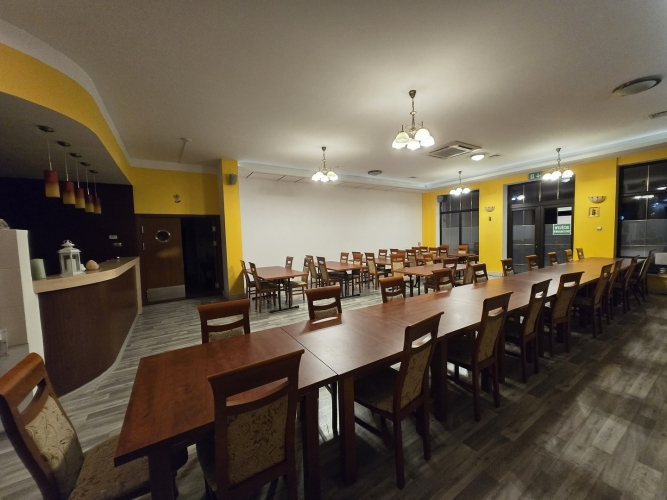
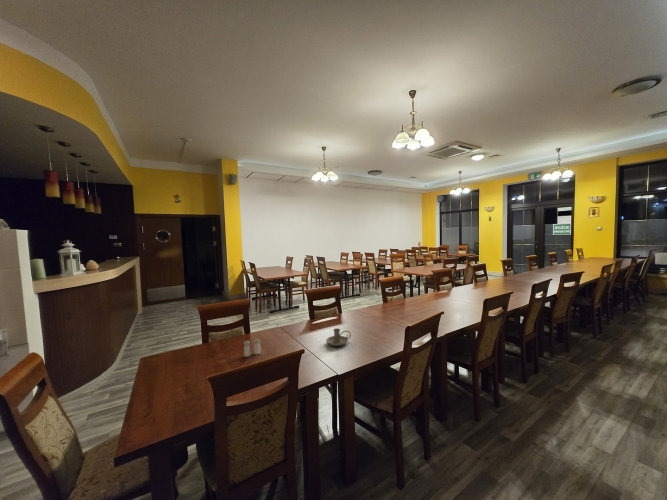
+ candle holder [325,327,352,347]
+ salt and pepper shaker [243,338,262,358]
